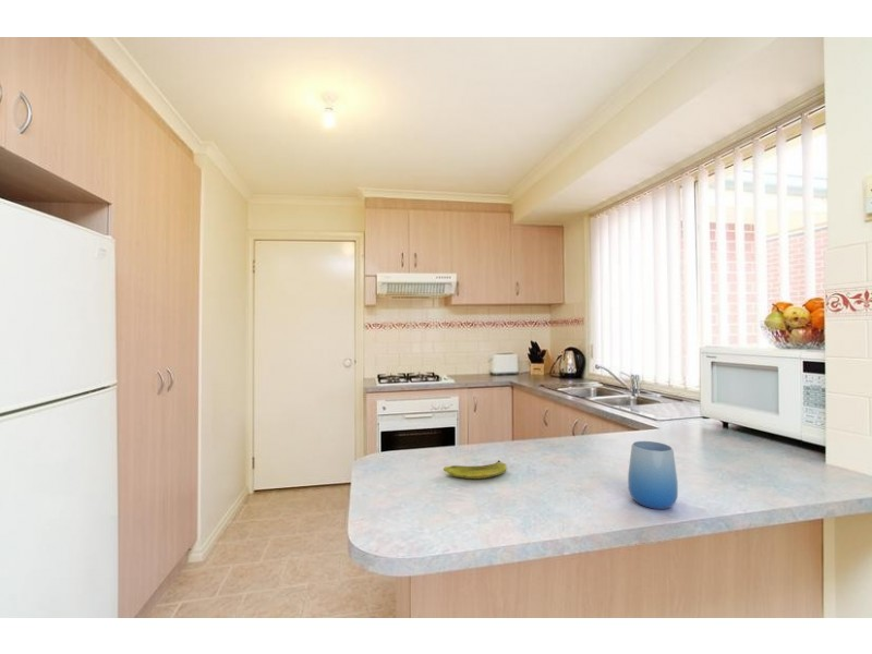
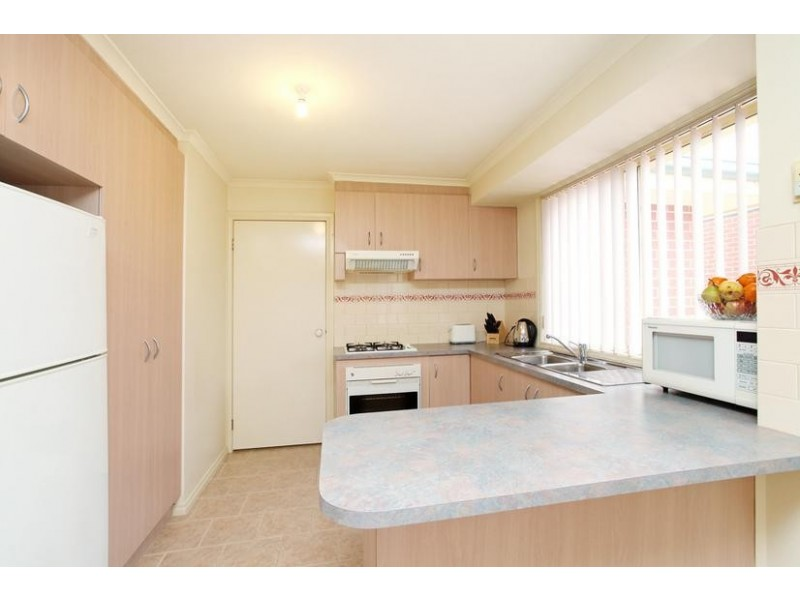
- cup [627,440,679,510]
- banana [443,459,508,480]
